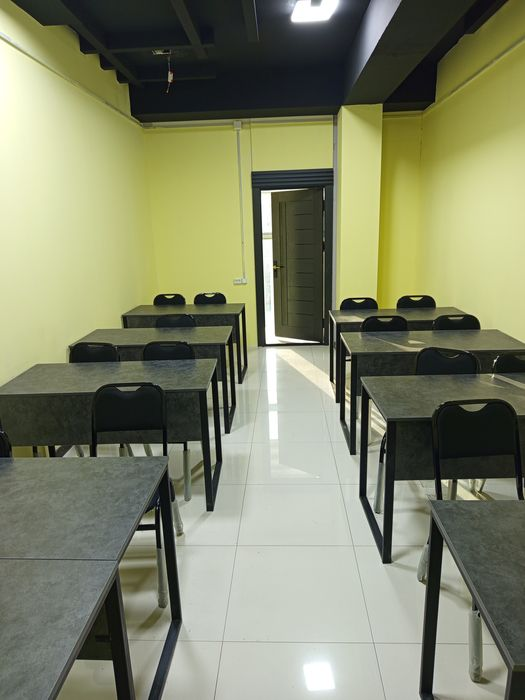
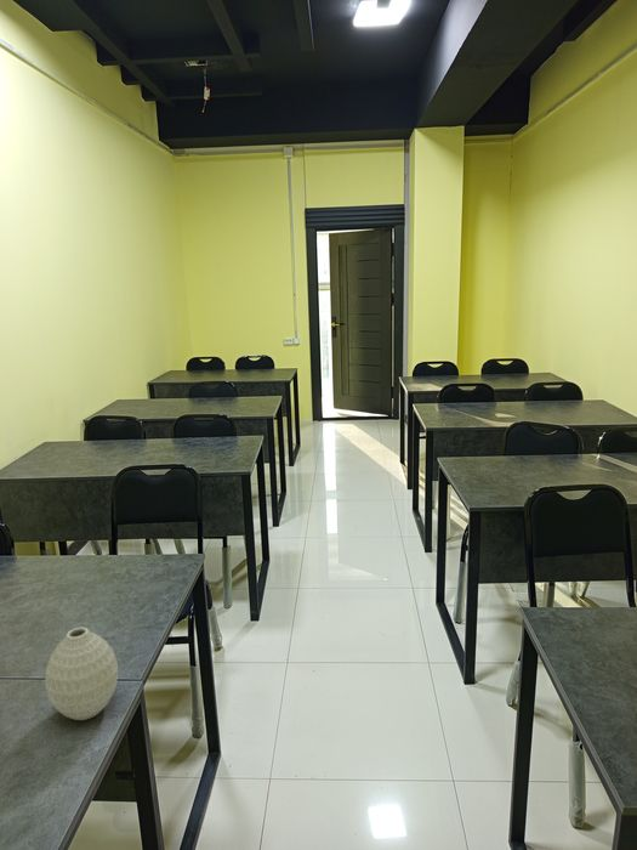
+ vase [45,627,119,721]
